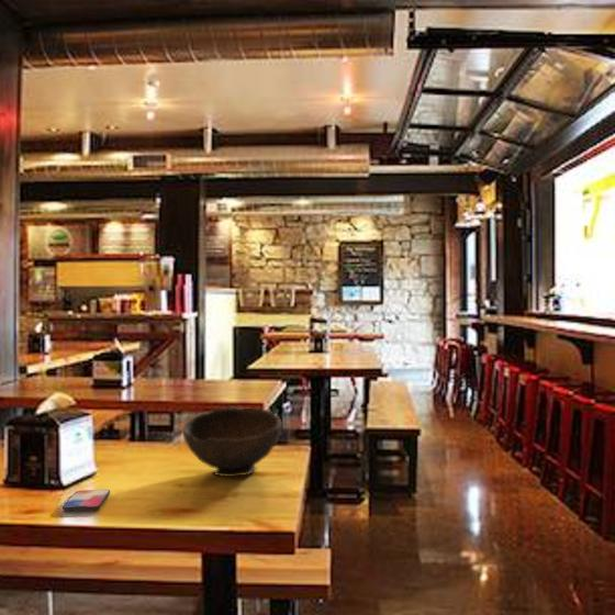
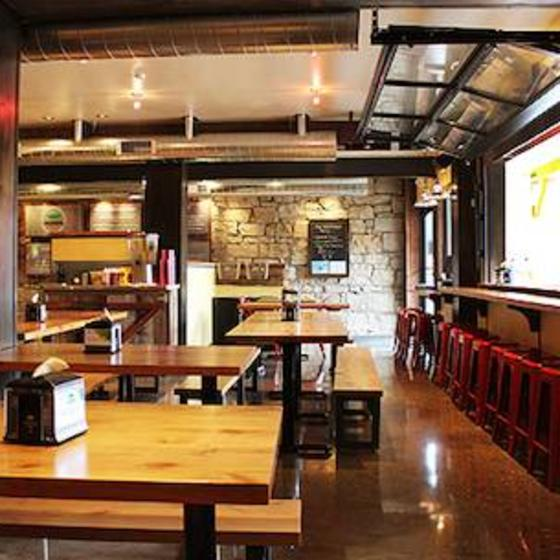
- bowl [181,406,283,478]
- smartphone [62,489,111,511]
